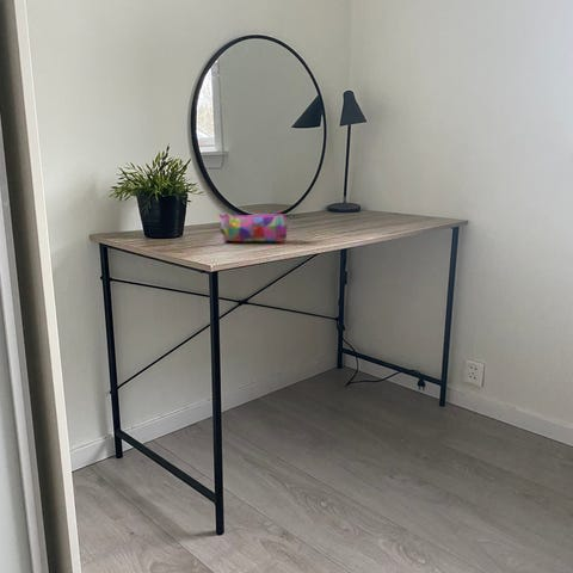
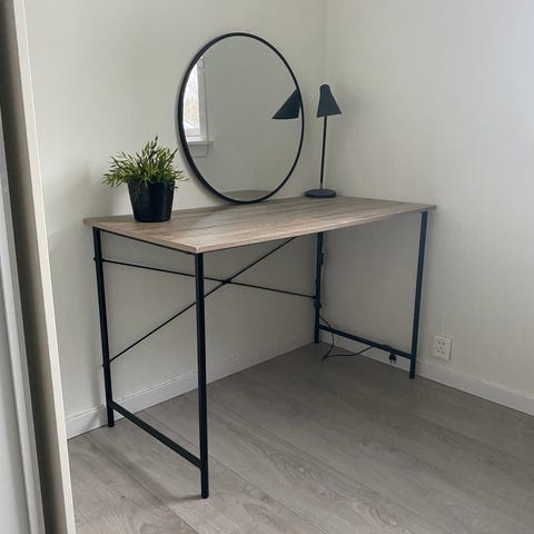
- pencil case [217,212,289,242]
